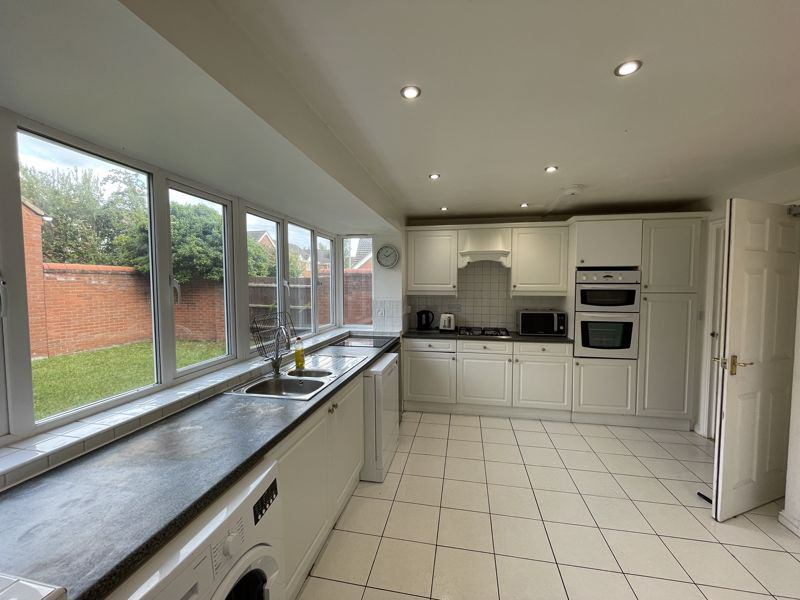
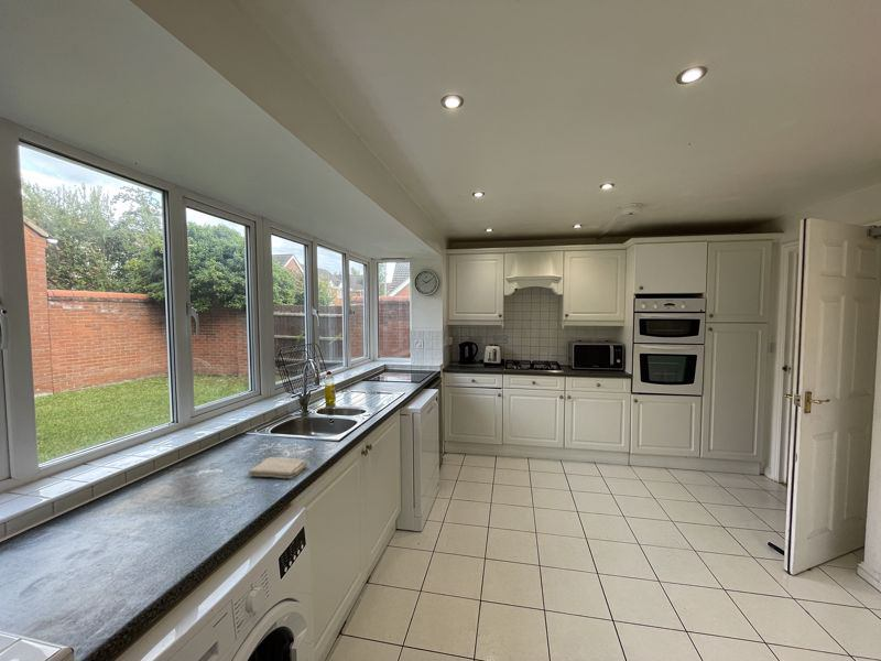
+ washcloth [247,456,308,480]
